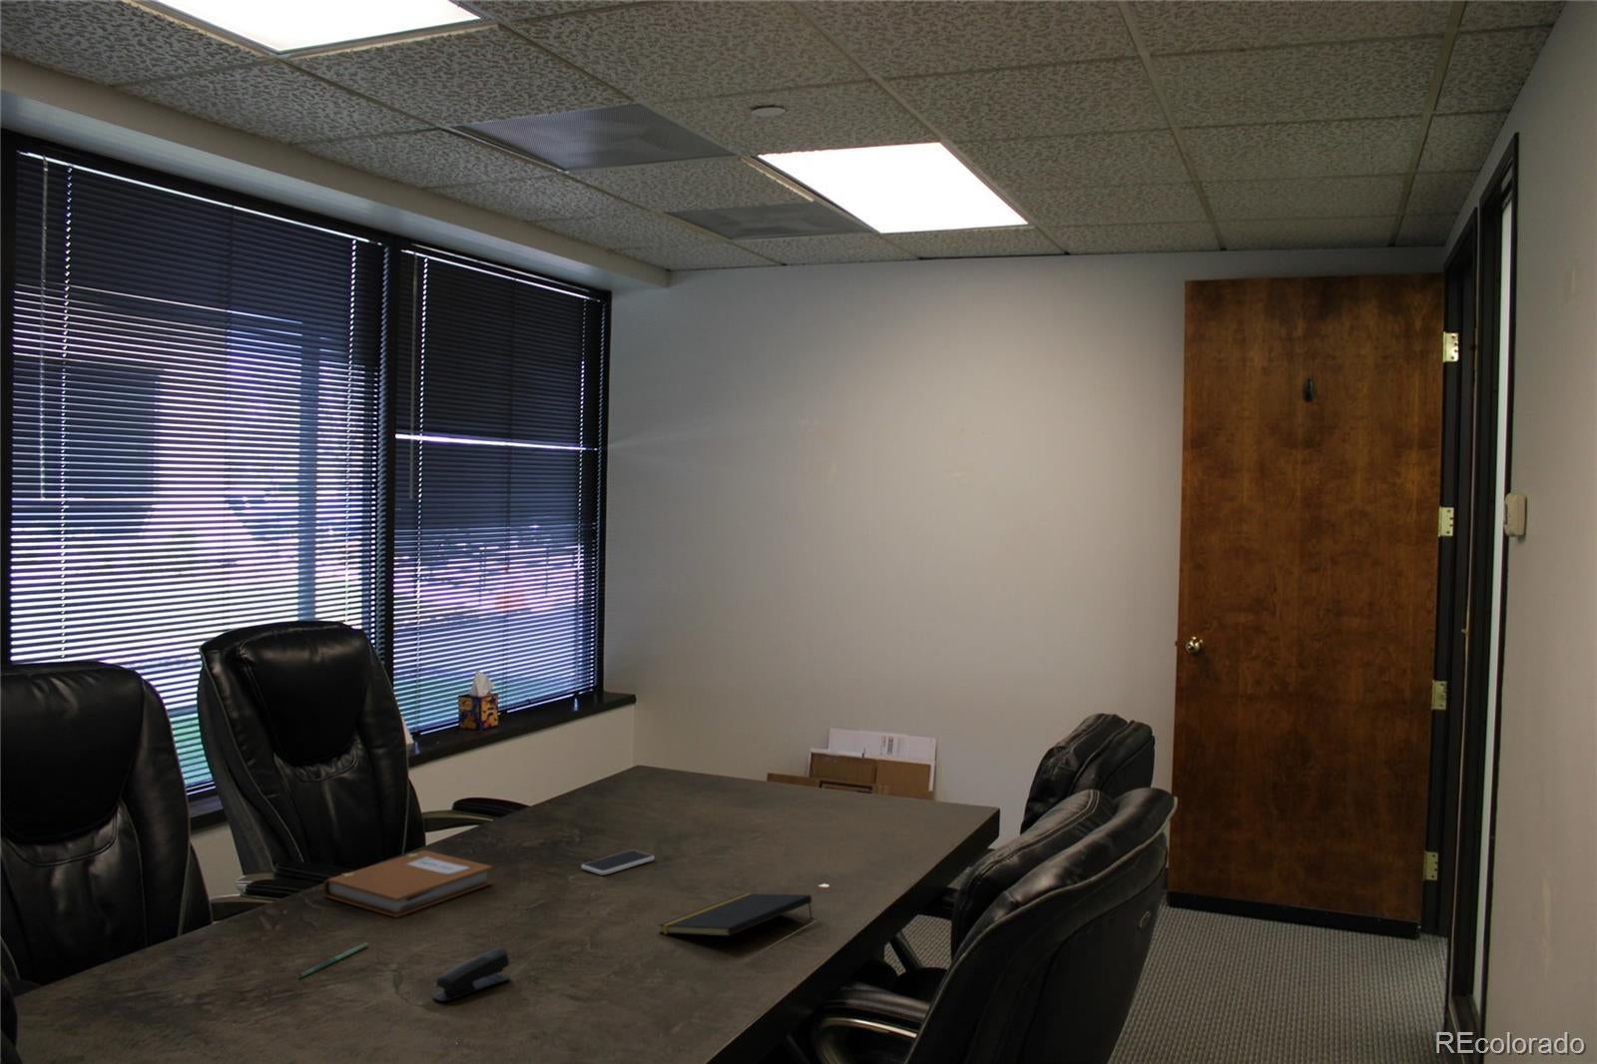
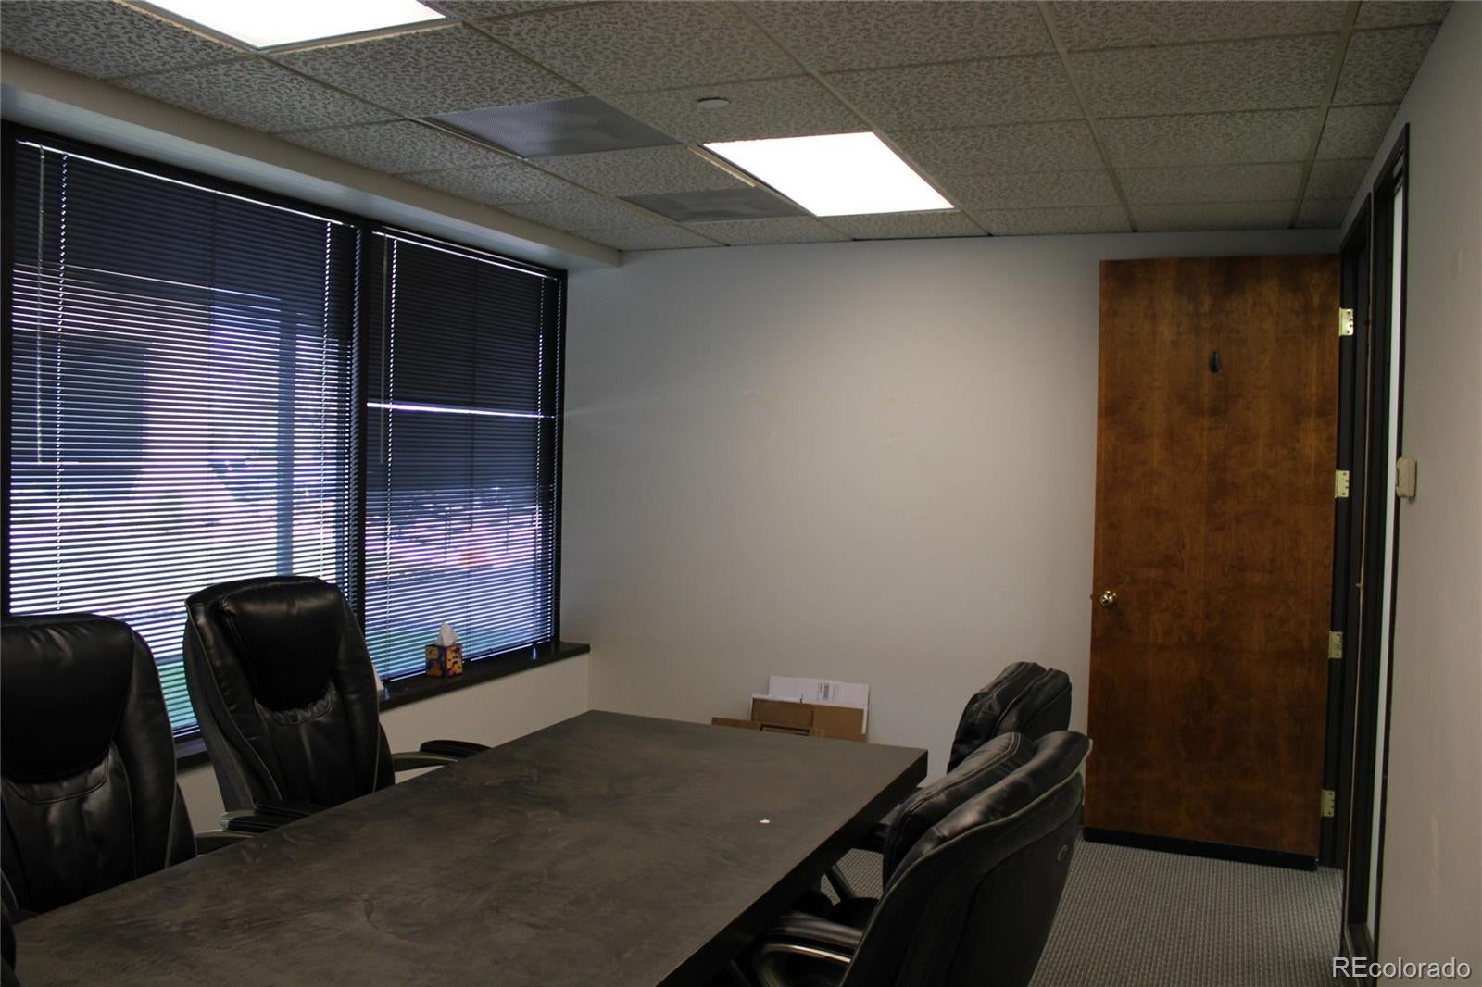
- notebook [323,849,494,918]
- notepad [658,892,813,937]
- stapler [432,946,512,1002]
- pen [298,942,369,980]
- smartphone [581,849,655,876]
